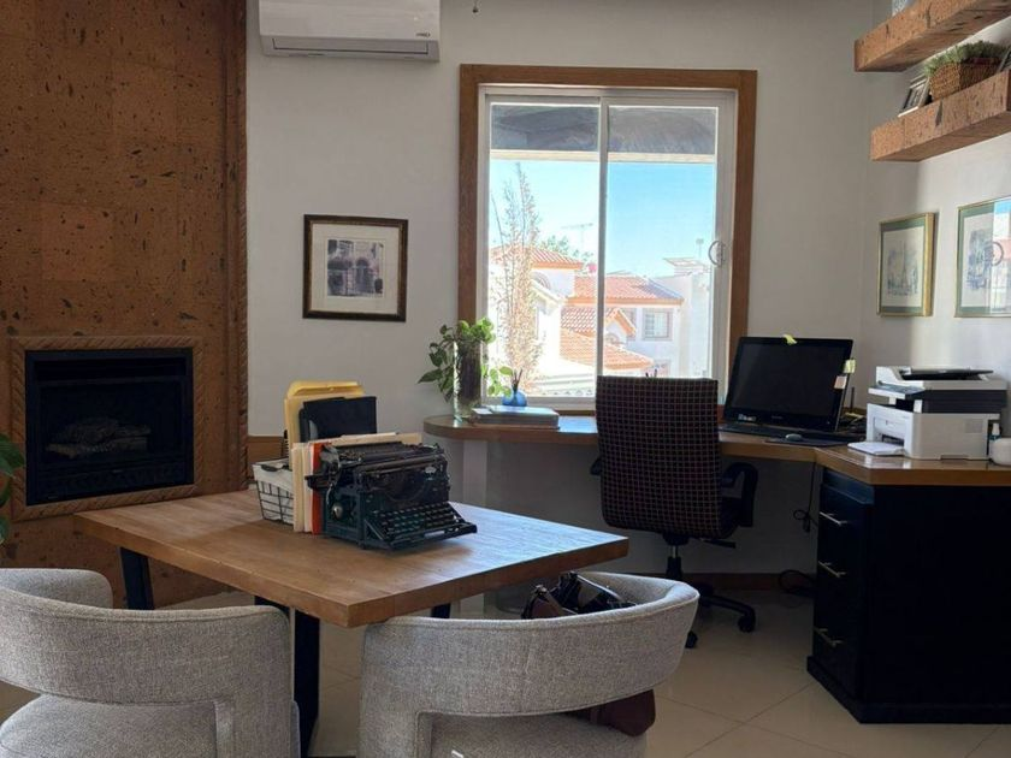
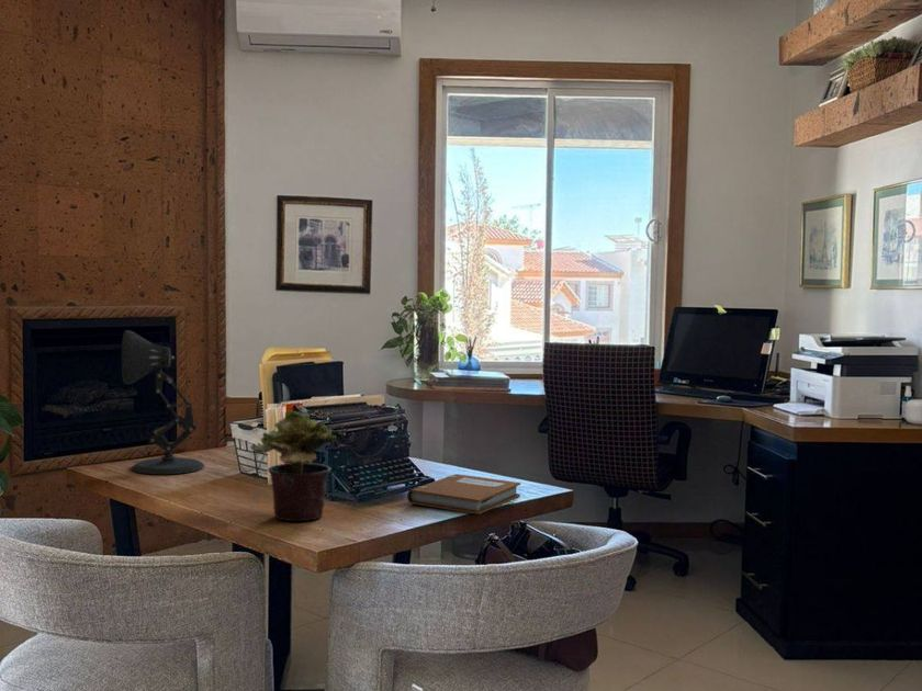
+ potted plant [249,409,338,522]
+ notebook [406,473,521,516]
+ desk lamp [121,329,206,475]
